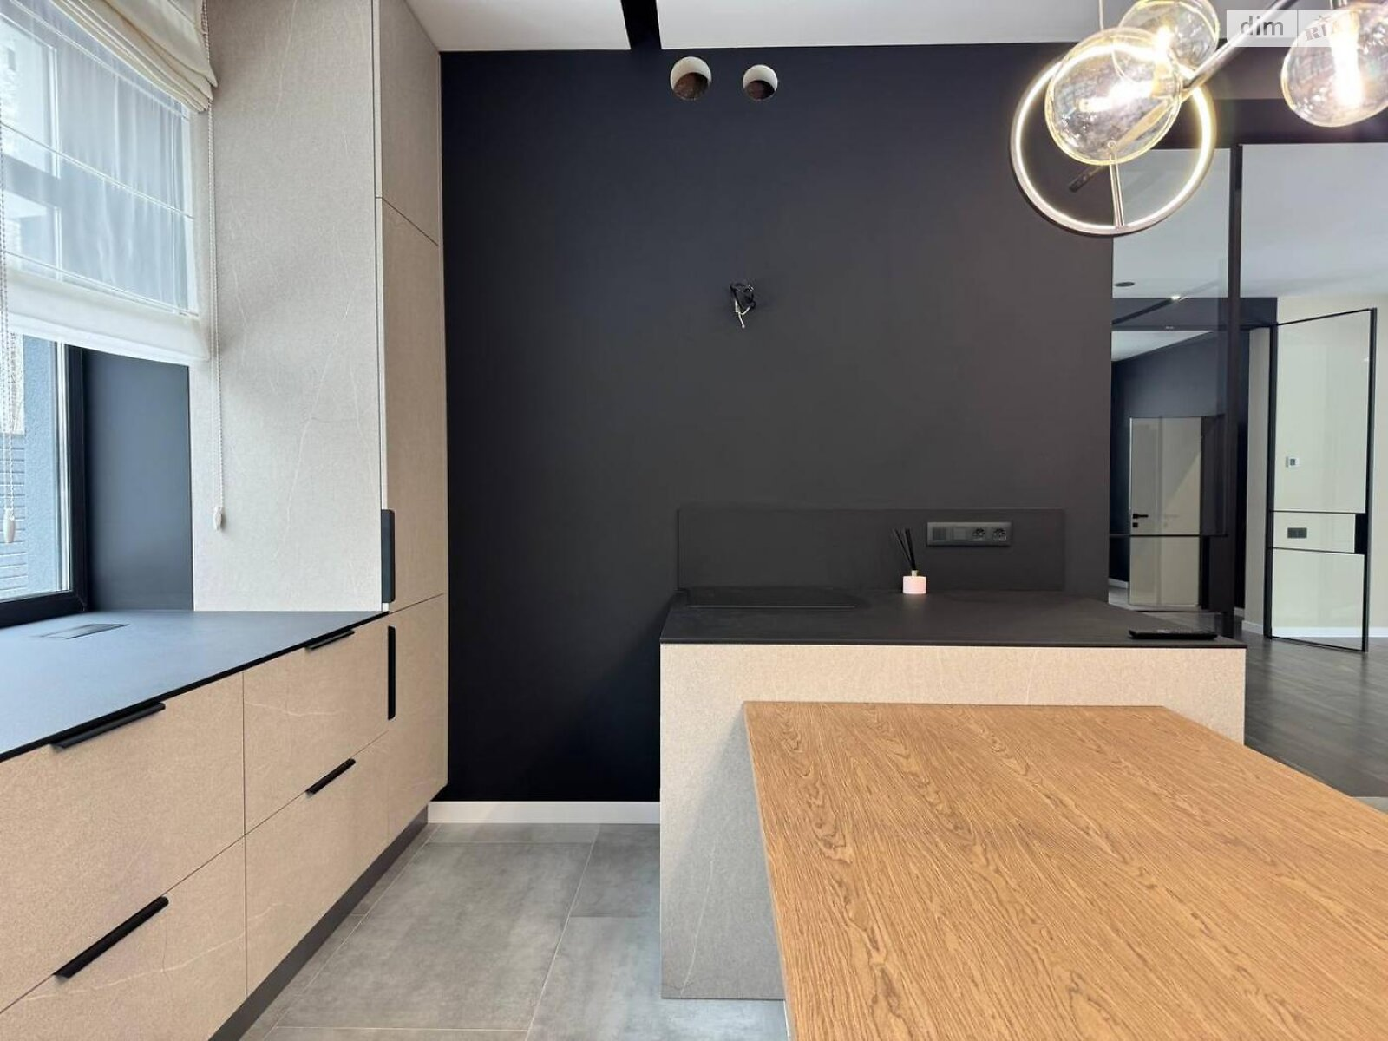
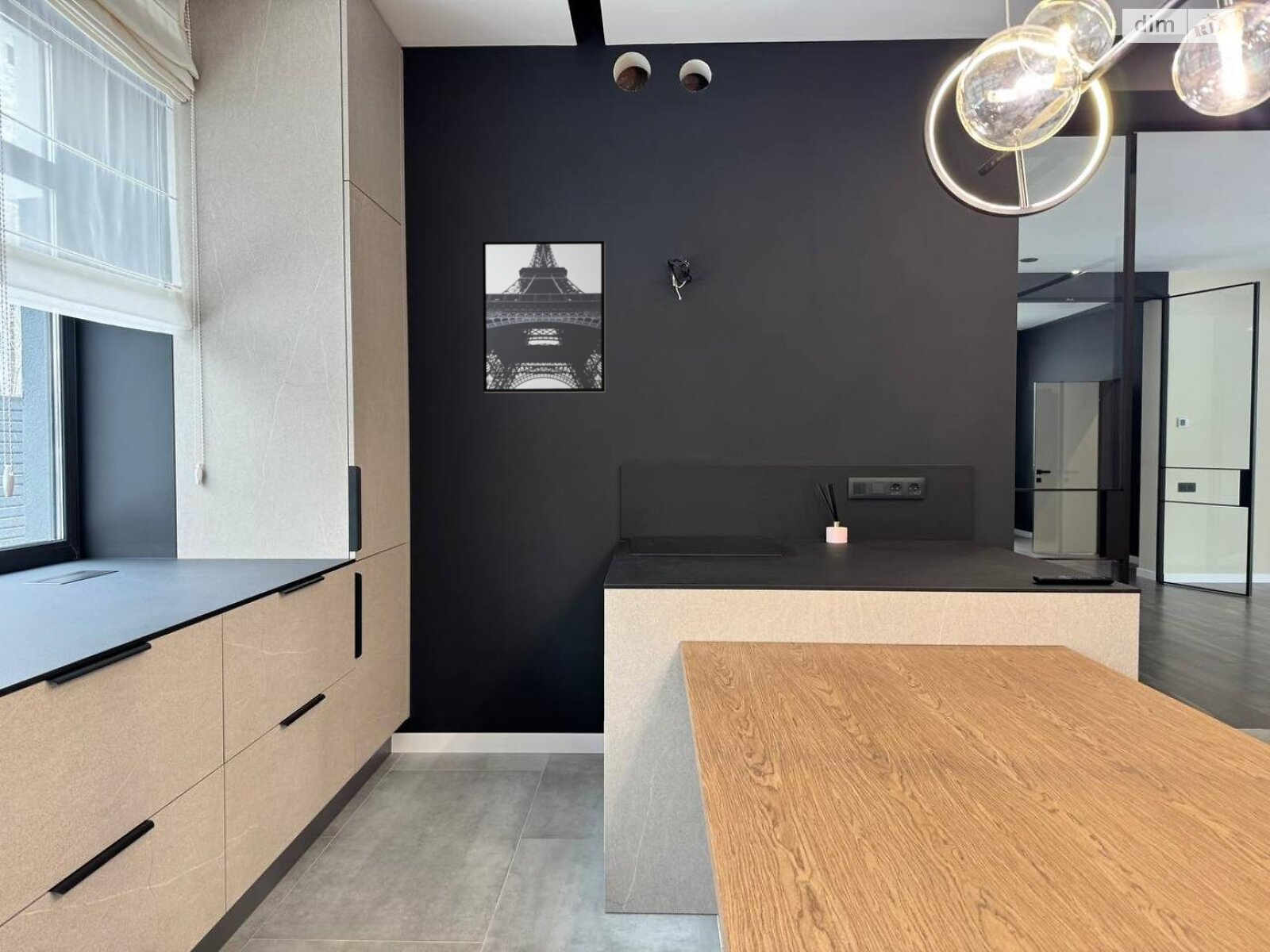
+ wall art [482,240,606,393]
